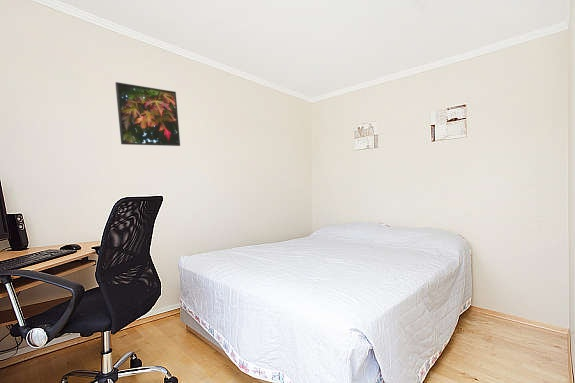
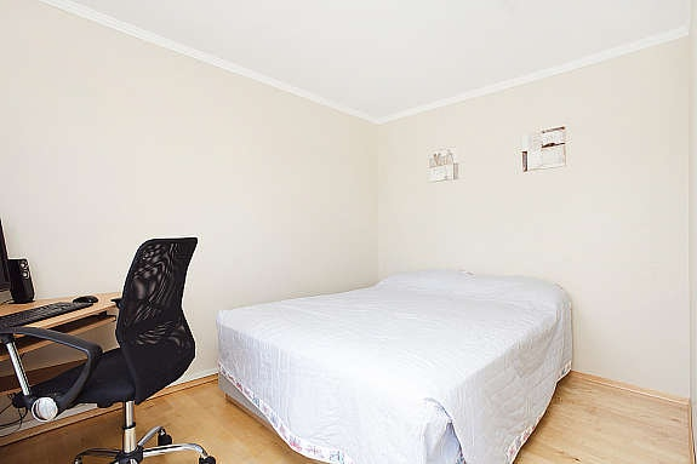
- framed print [114,81,181,147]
